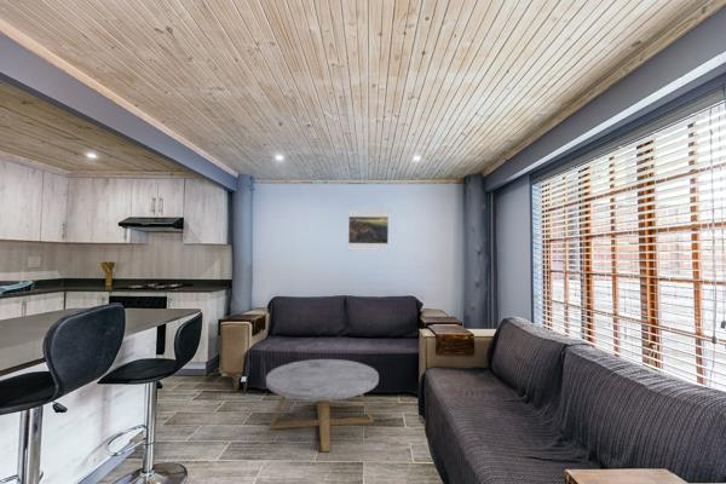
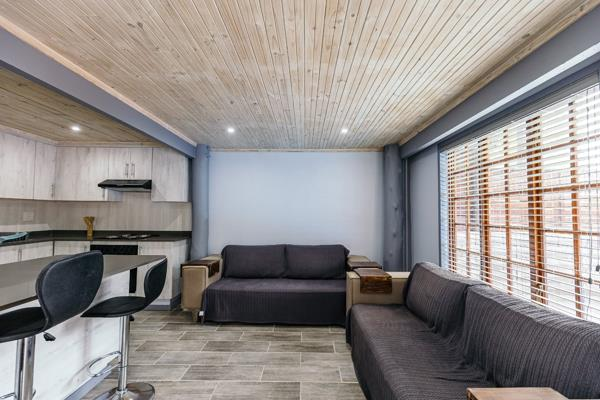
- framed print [347,209,390,252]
- coffee table [265,358,380,453]
